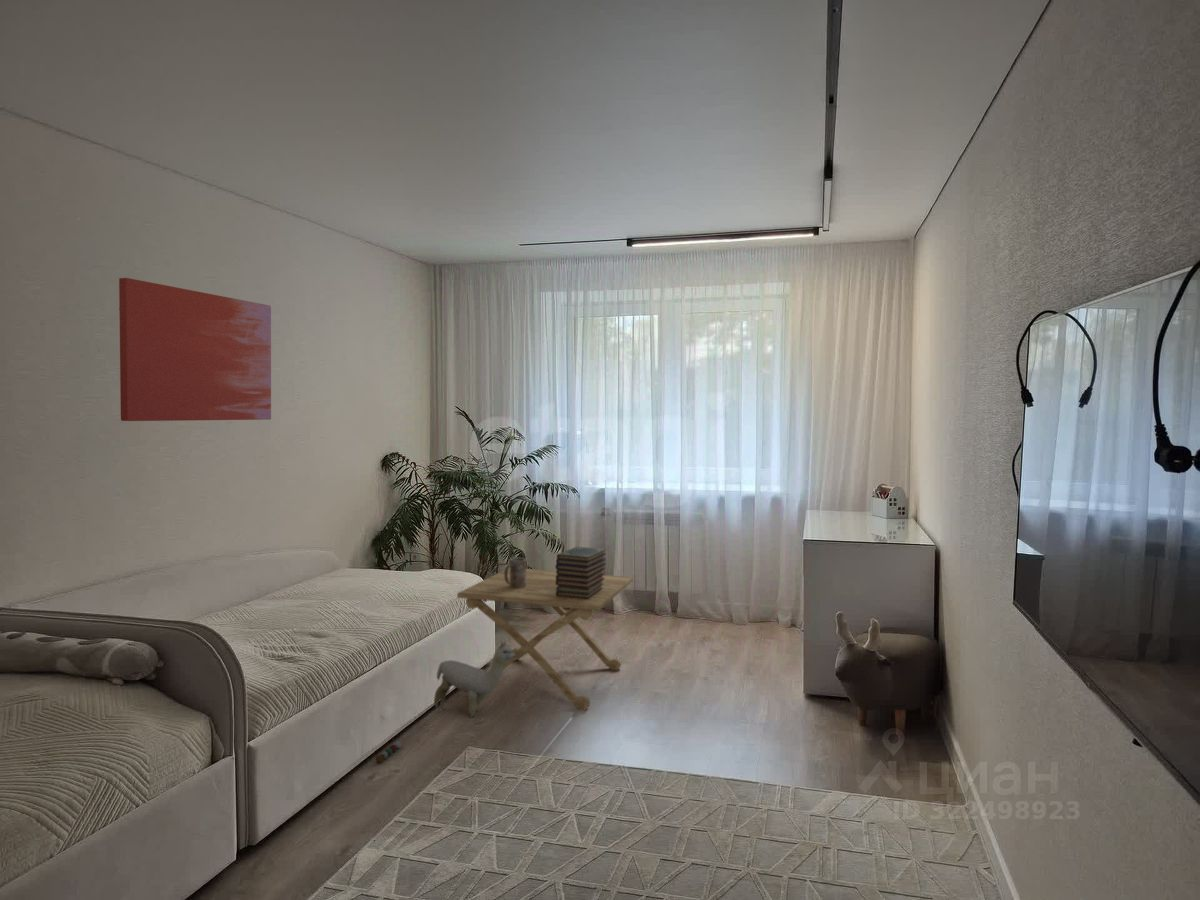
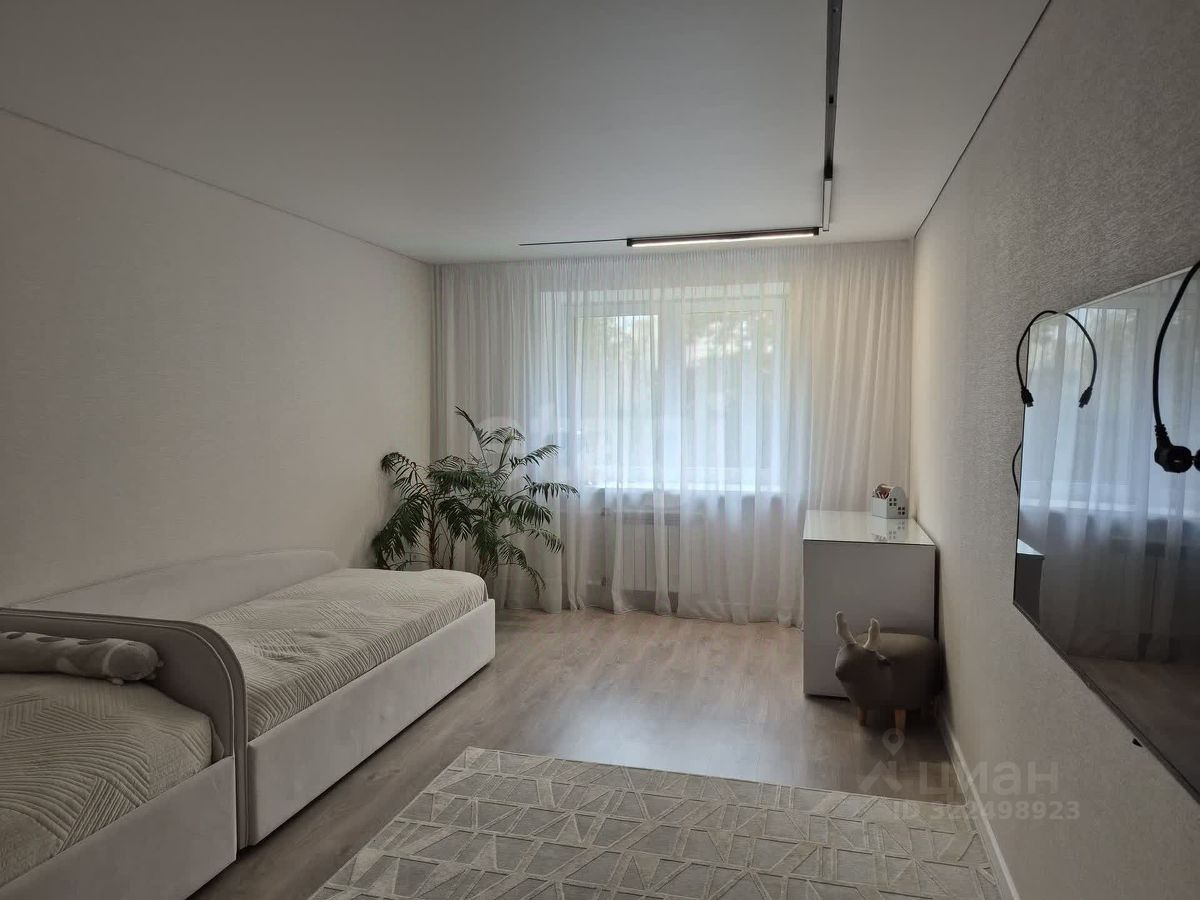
- ball [375,740,402,763]
- book stack [554,546,607,599]
- side table [456,567,634,711]
- plush toy [433,639,515,719]
- mug [504,556,527,588]
- wall art [118,277,272,422]
